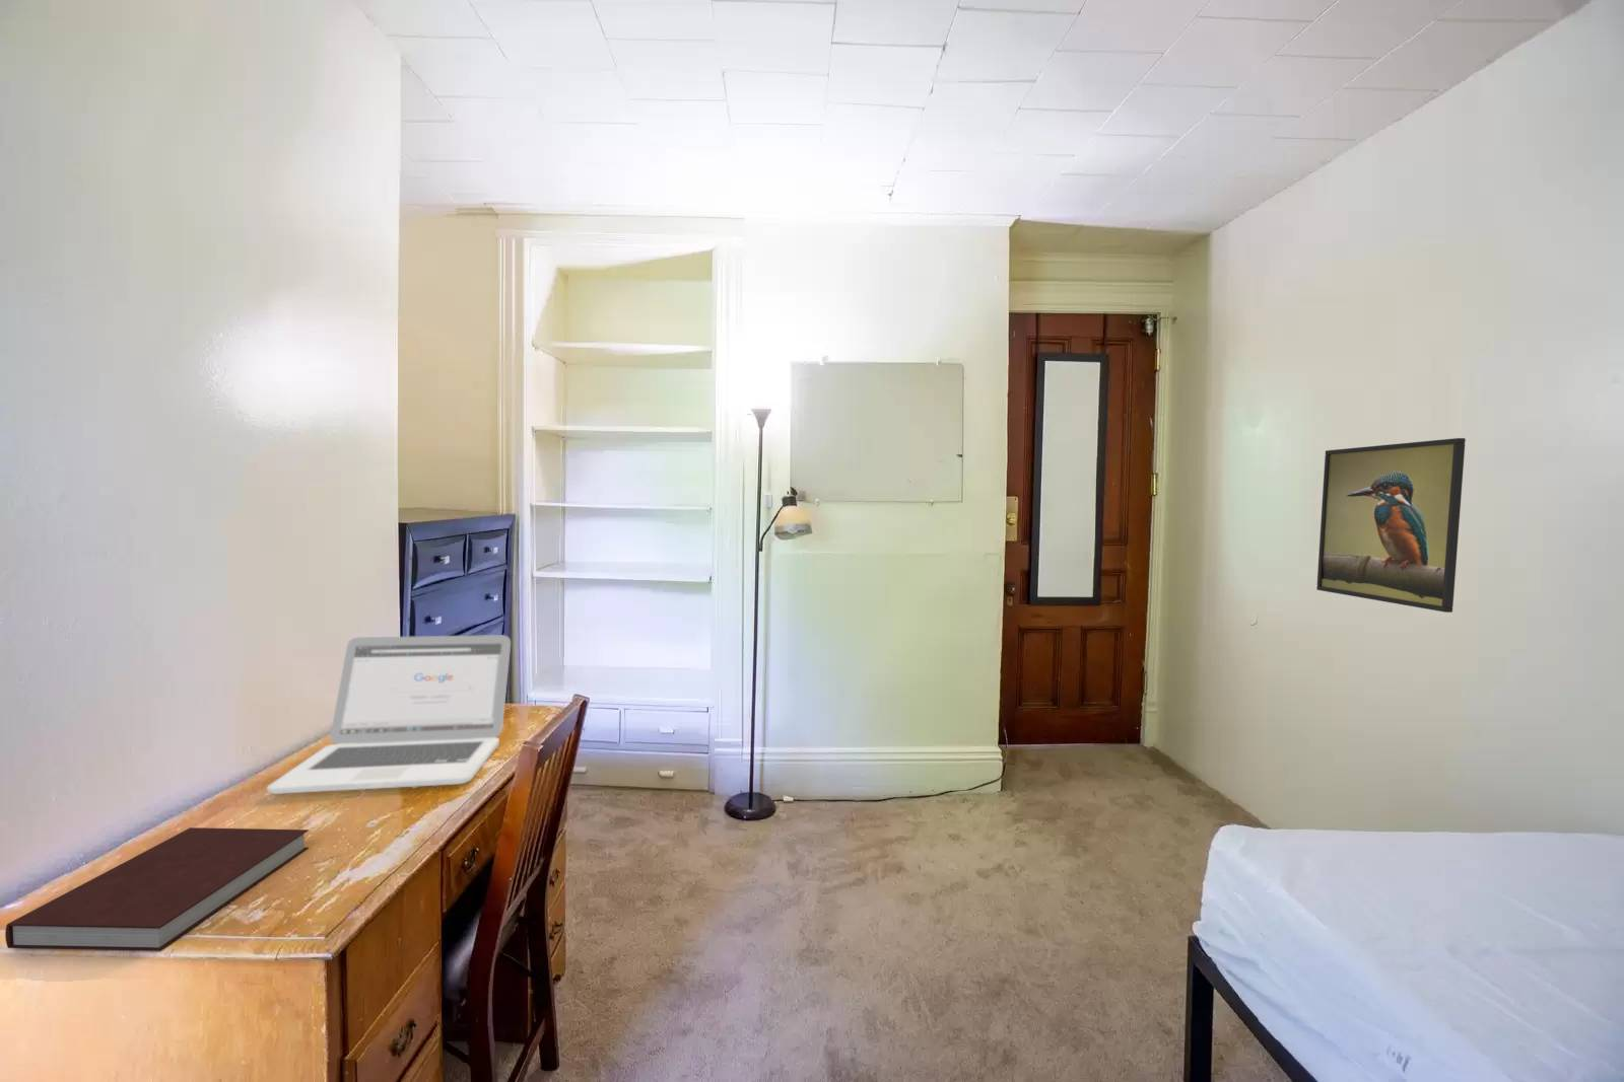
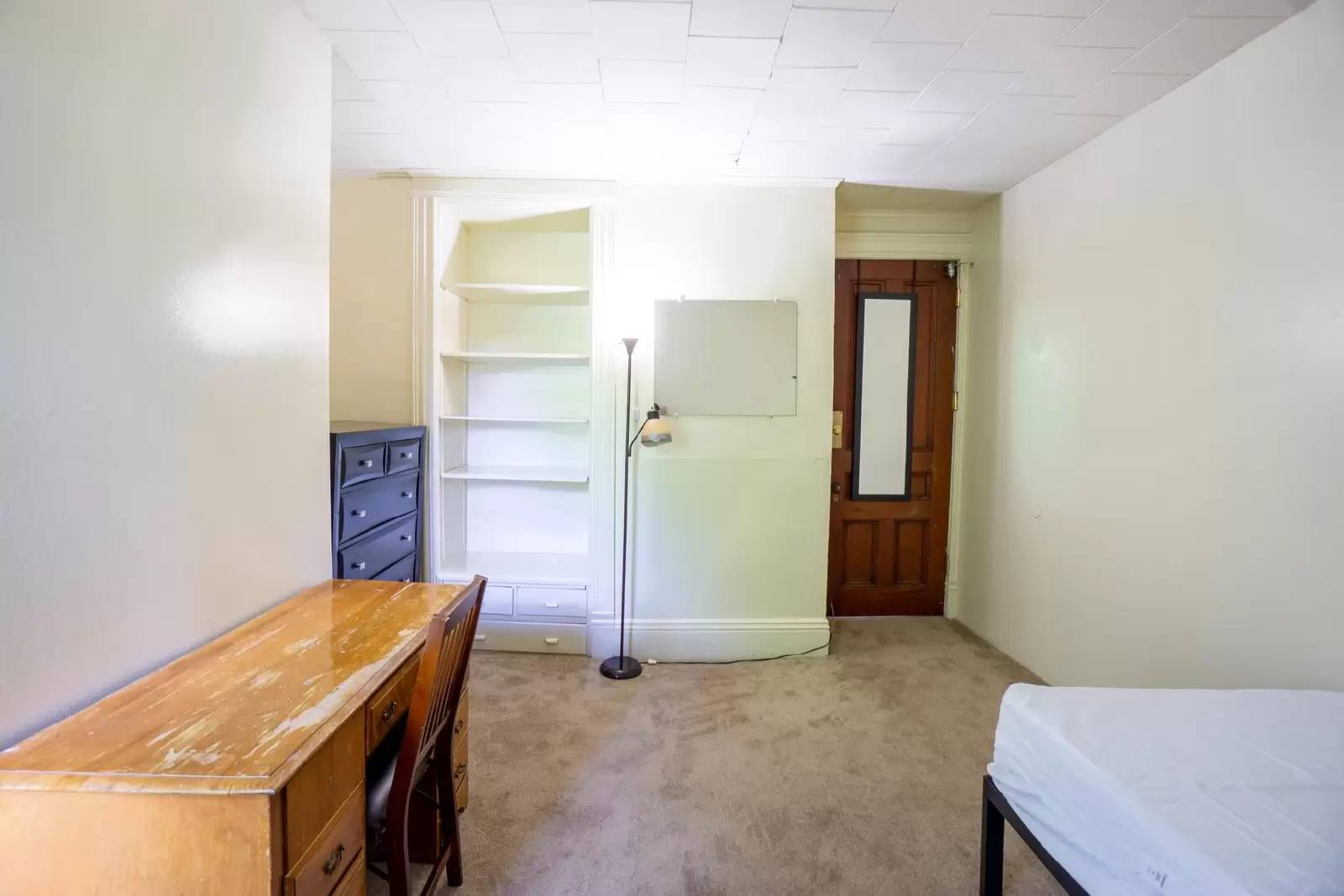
- notebook [4,826,309,953]
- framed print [1316,437,1467,613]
- laptop [266,634,511,795]
